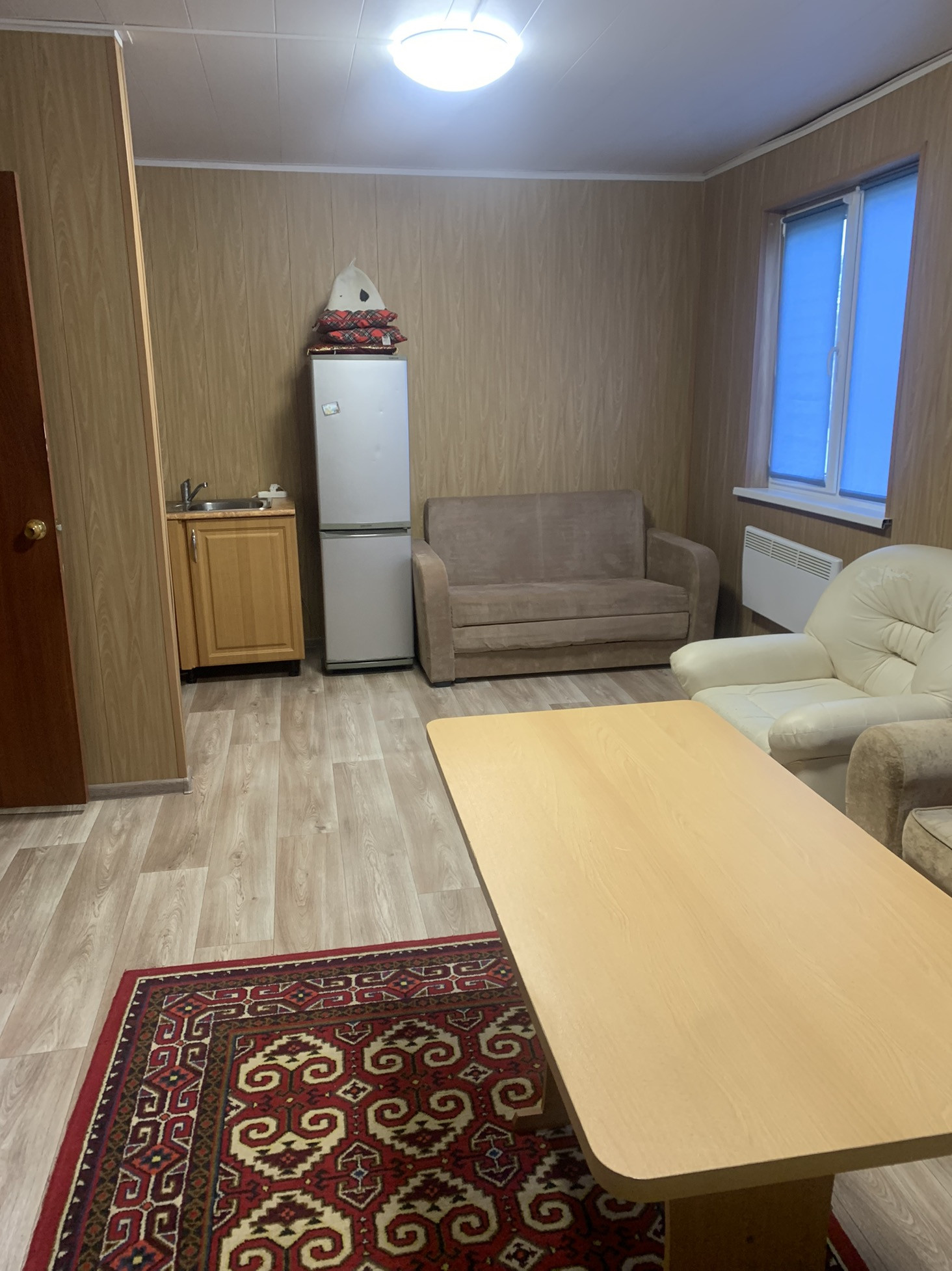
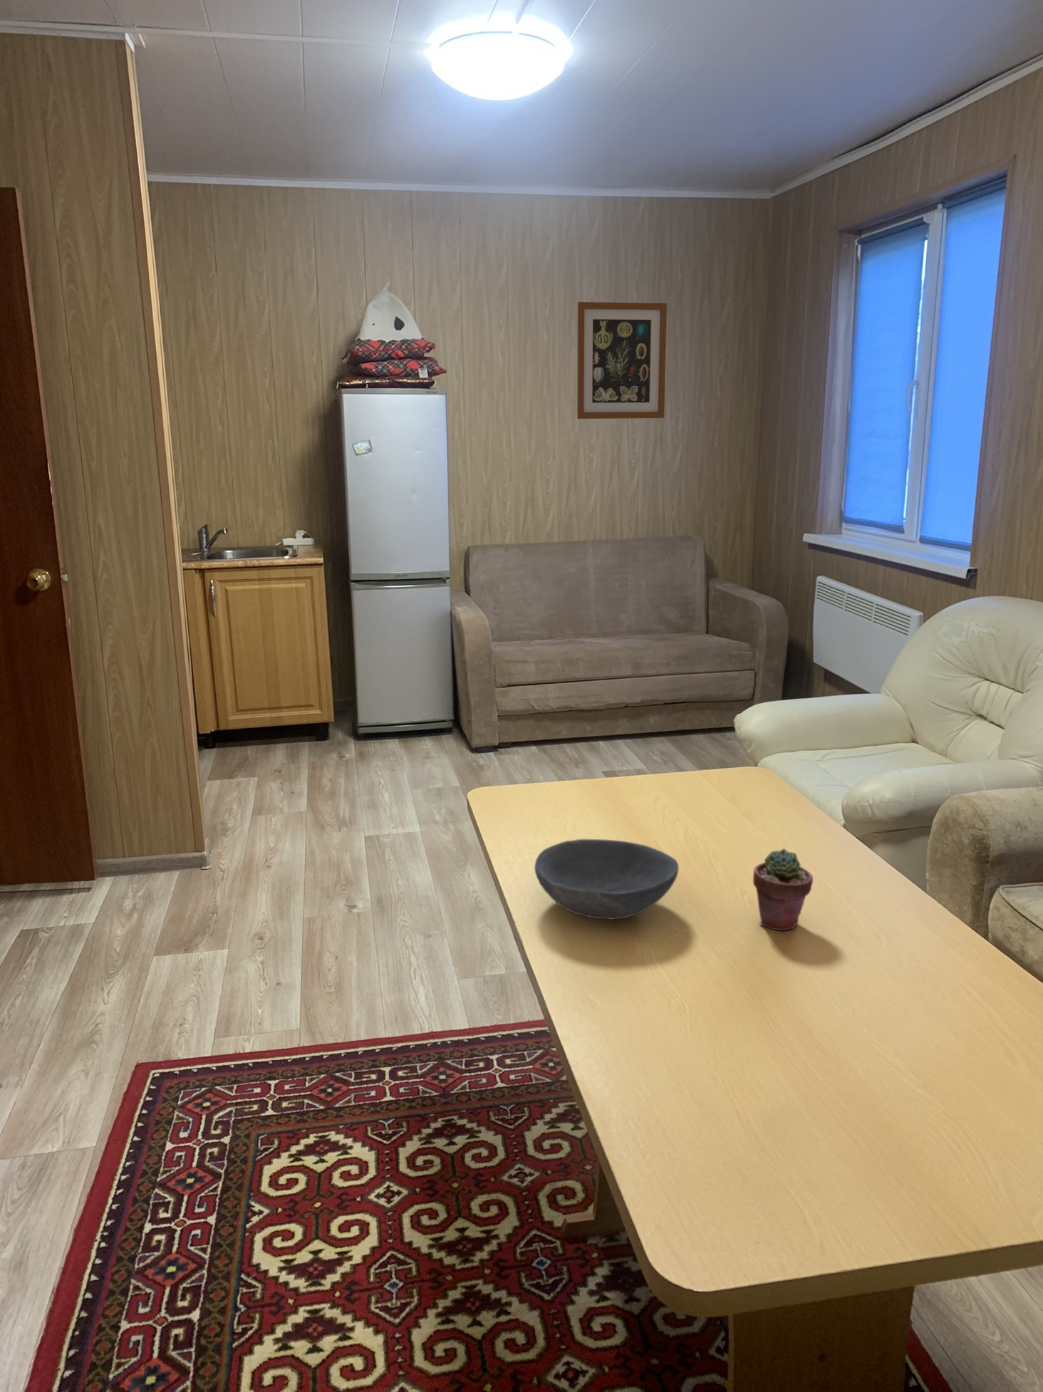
+ wall art [576,301,667,419]
+ potted succulent [753,848,814,931]
+ bowl [534,839,679,920]
